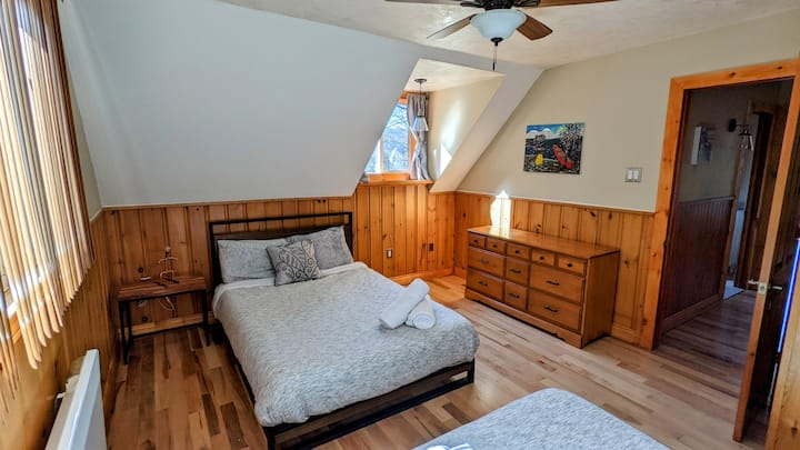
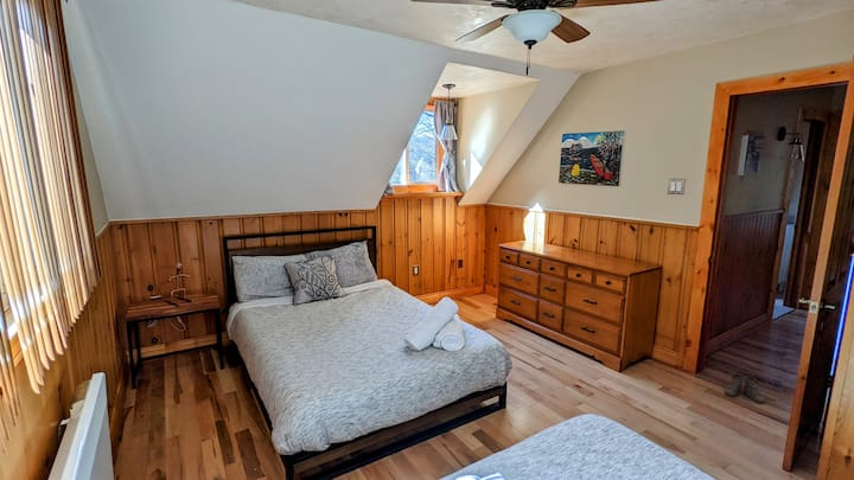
+ boots [724,372,766,404]
